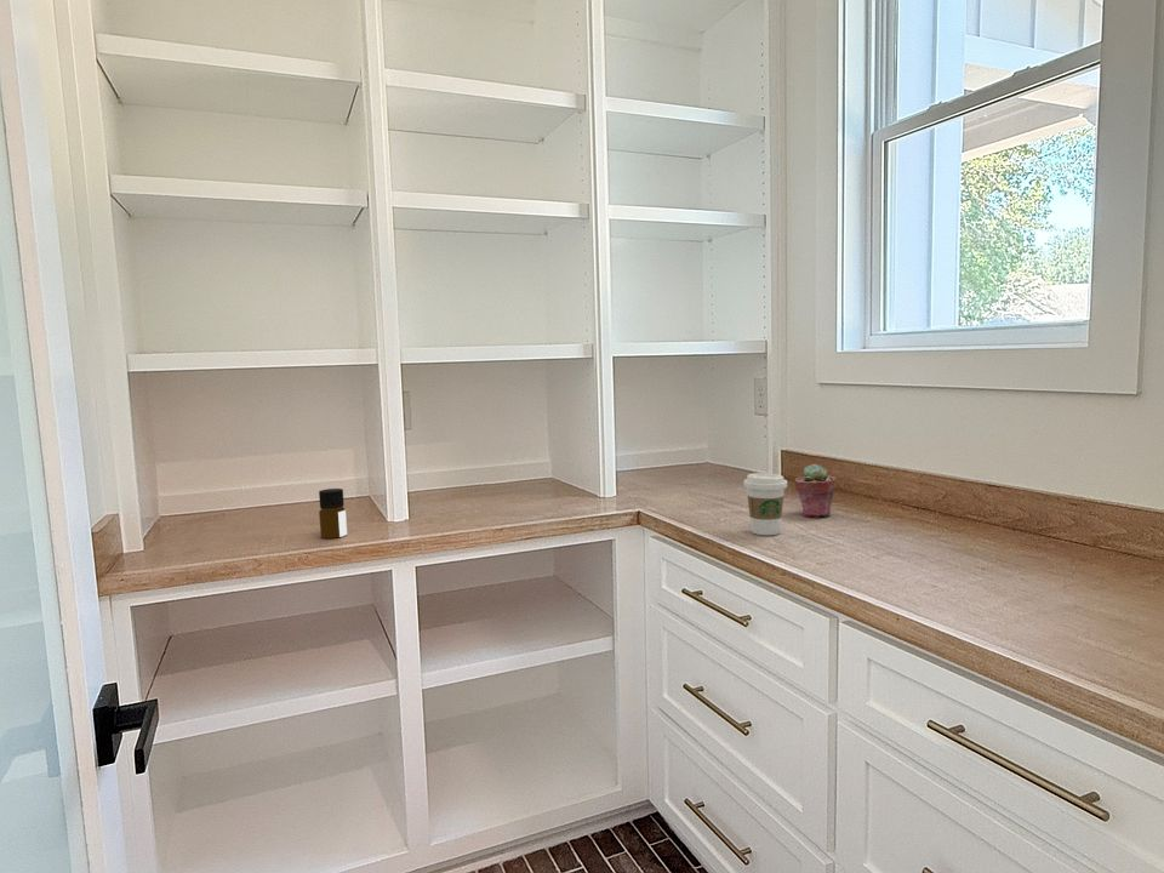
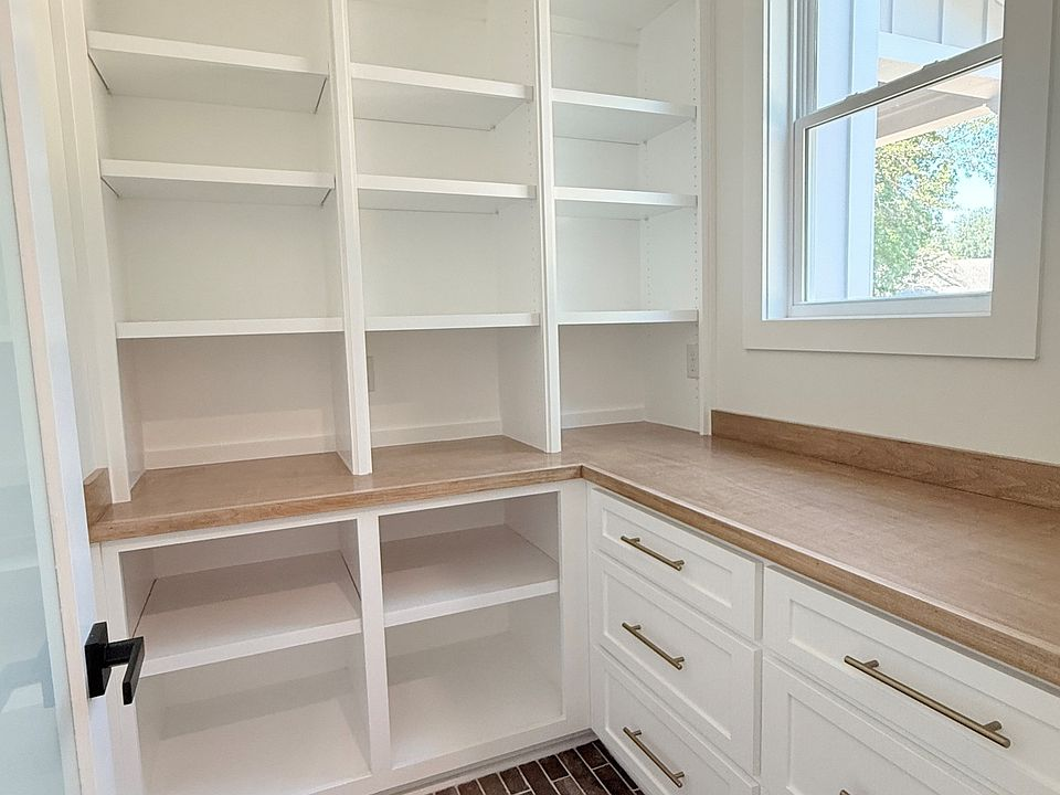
- bottle [318,487,348,540]
- potted succulent [794,463,838,518]
- coffee cup [742,472,788,536]
